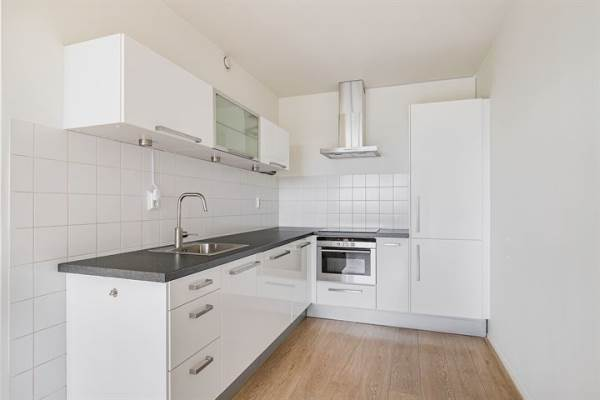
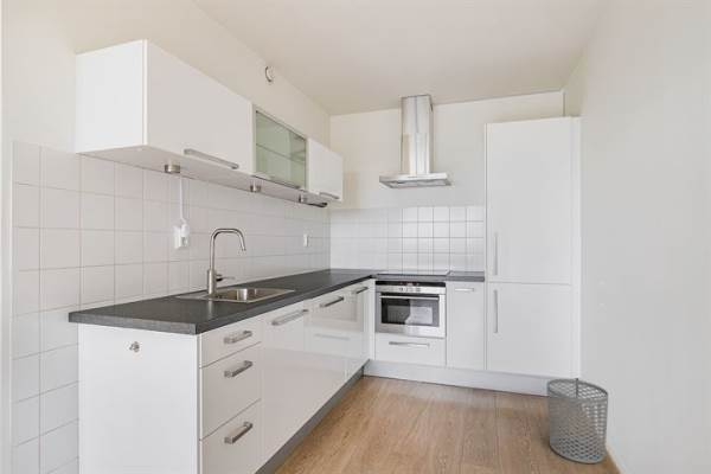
+ waste bin [546,378,609,465]
